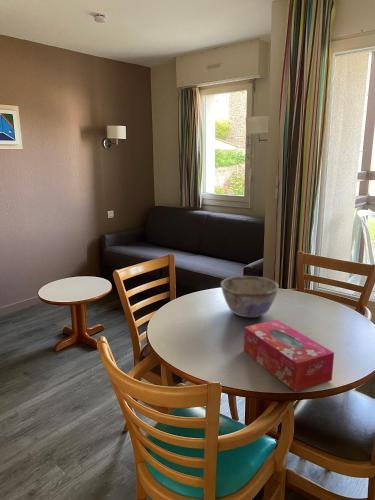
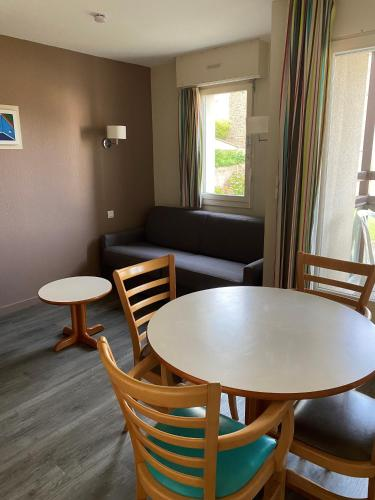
- tissue box [243,319,335,393]
- bowl [220,275,280,318]
